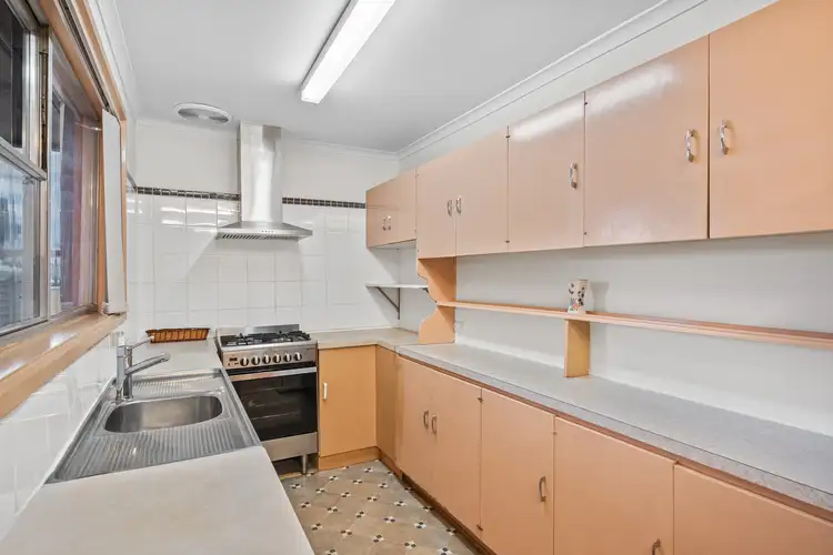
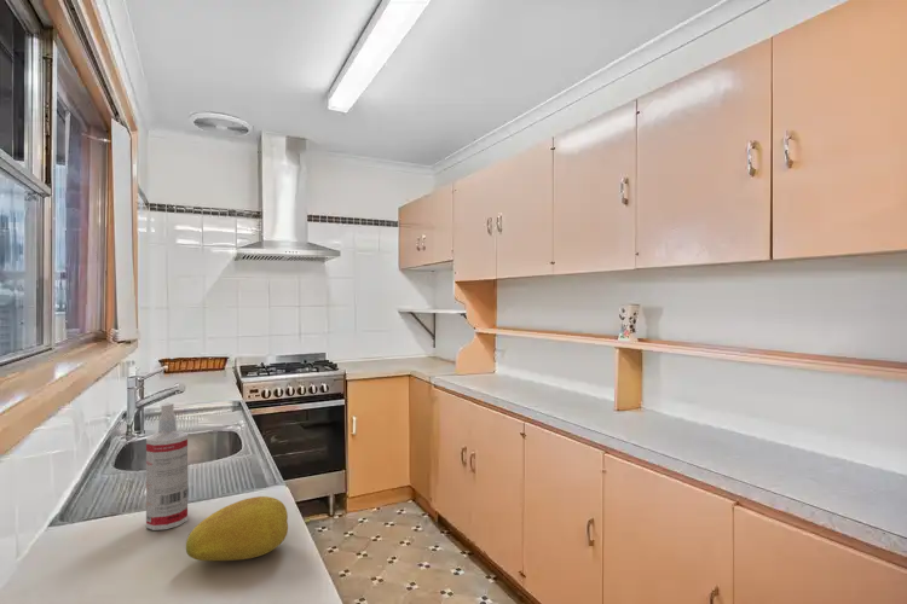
+ spray bottle [145,402,189,532]
+ fruit [185,495,289,562]
